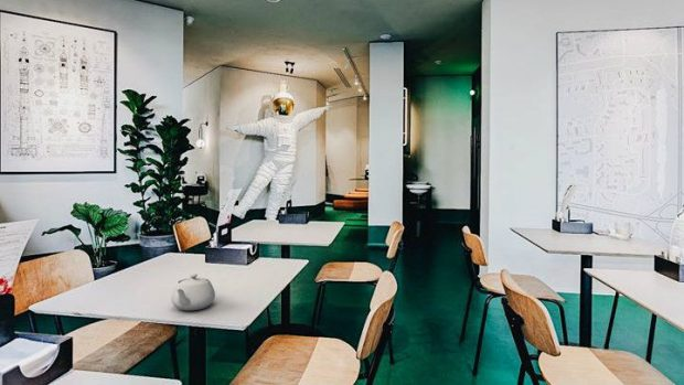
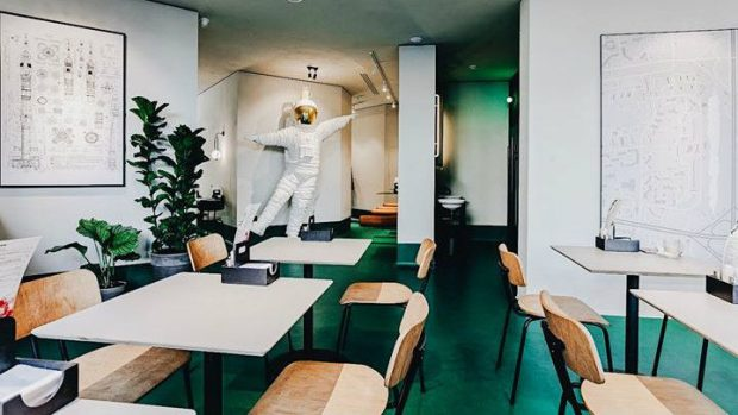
- teapot [170,274,216,311]
